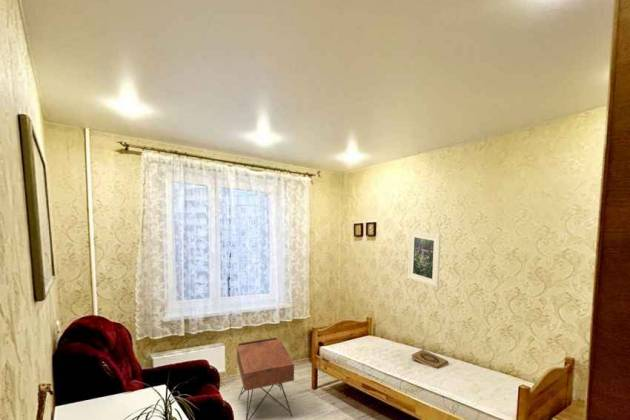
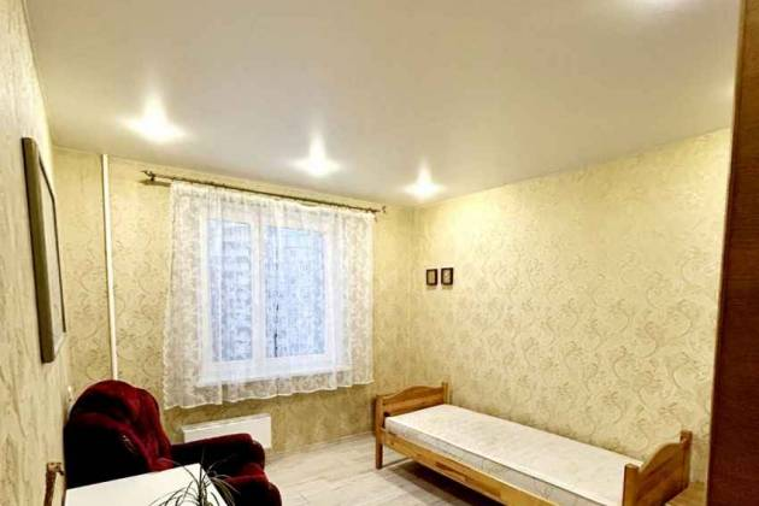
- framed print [407,229,442,288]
- hardback book [410,349,449,370]
- nightstand [236,336,295,420]
